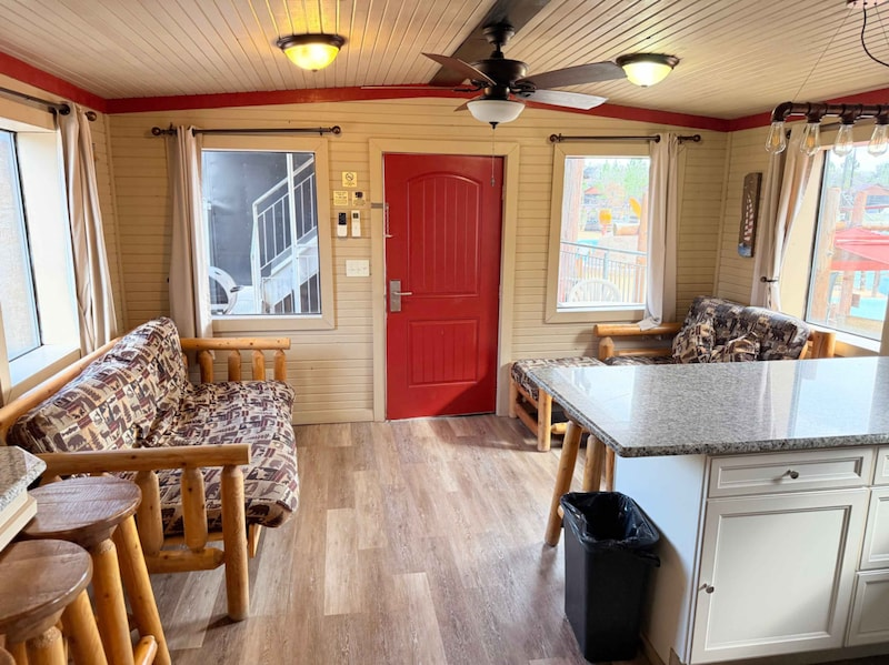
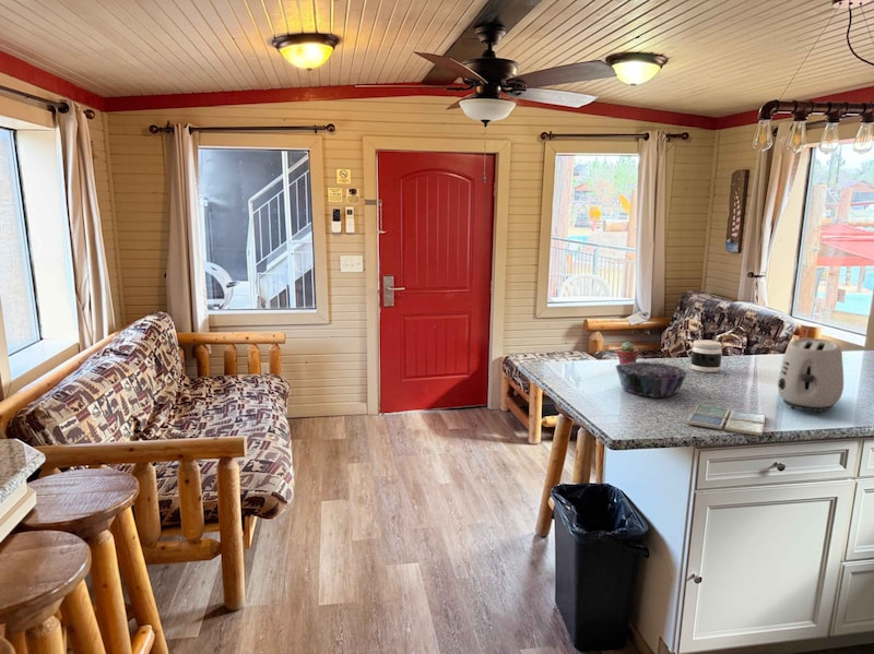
+ toaster [777,337,845,414]
+ jar [690,338,723,373]
+ decorative bowl [614,361,688,399]
+ drink coaster [686,404,767,437]
+ potted succulent [615,341,639,365]
